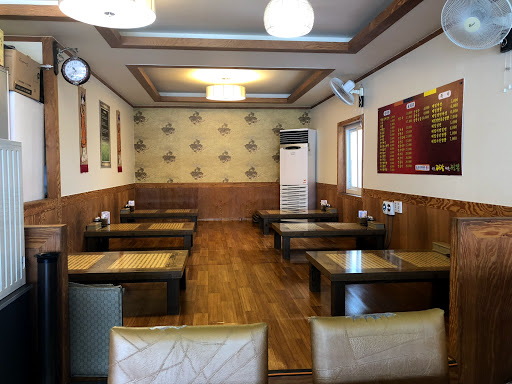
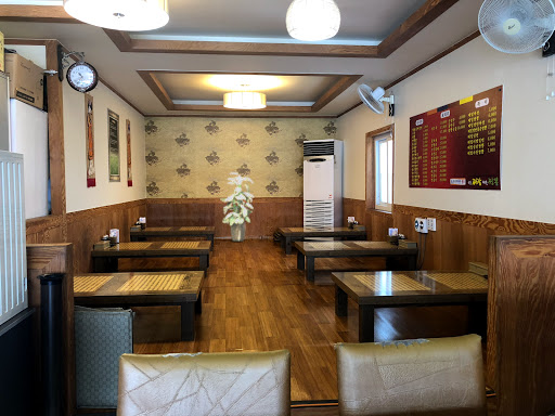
+ indoor plant [219,171,255,243]
